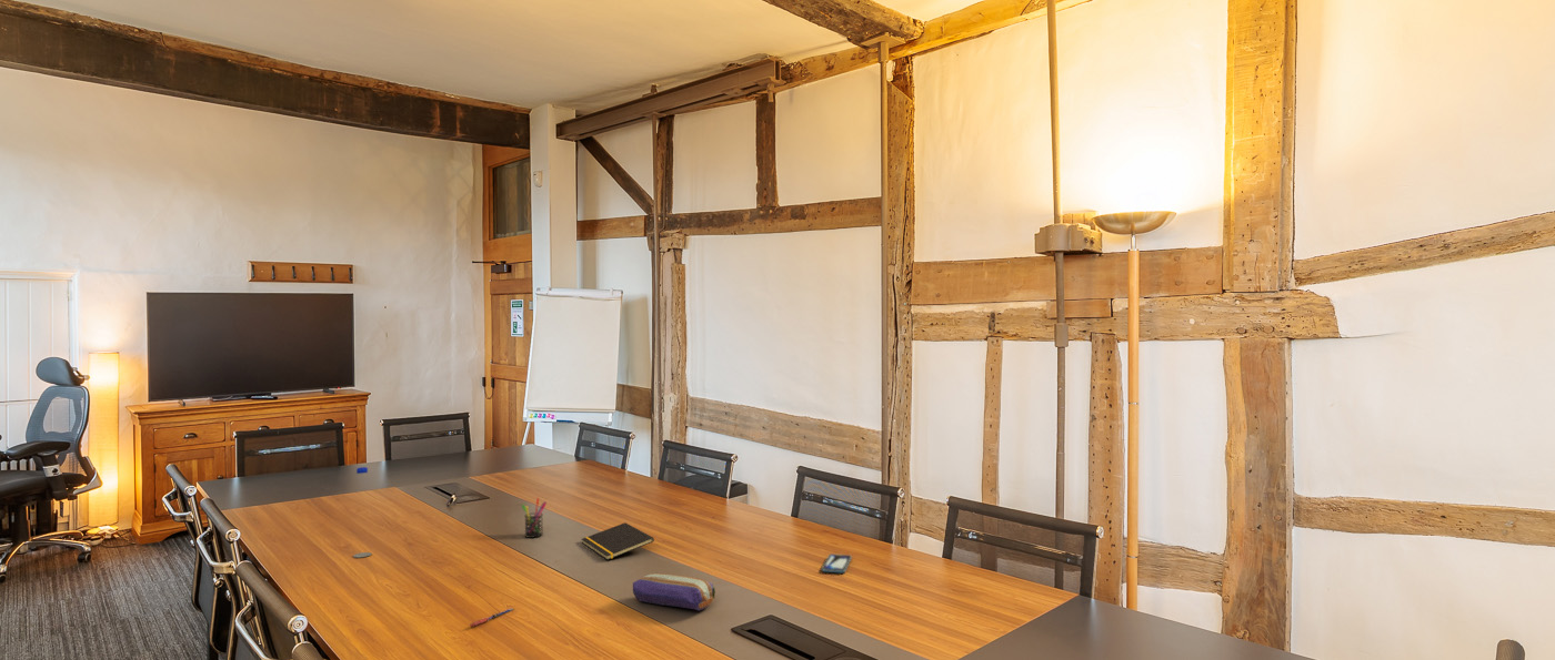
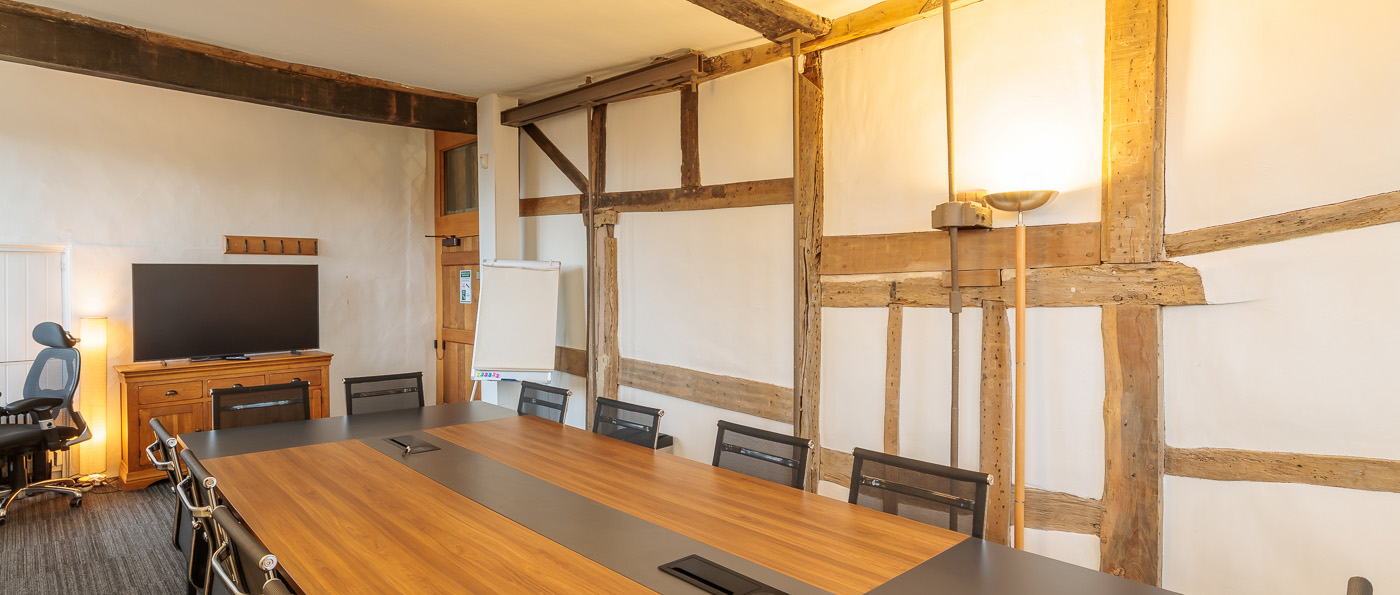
- notepad [580,521,655,561]
- pen holder [521,497,548,539]
- smartphone [821,552,853,573]
- pen [470,607,514,628]
- water bottle [352,466,373,558]
- pencil case [632,572,716,611]
